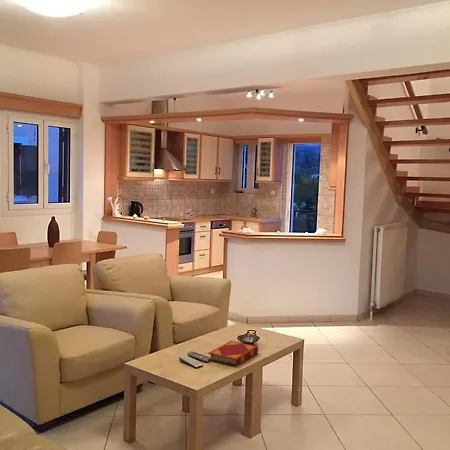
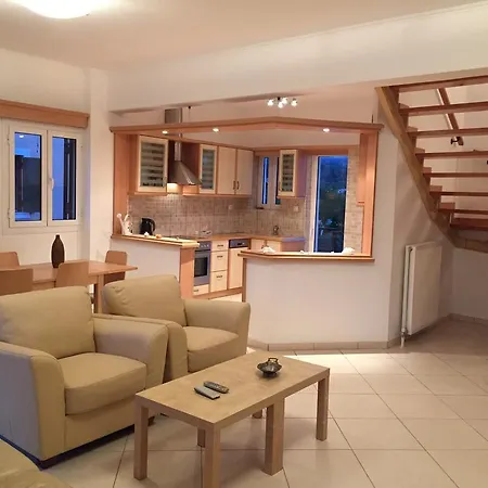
- hardback book [207,340,259,367]
